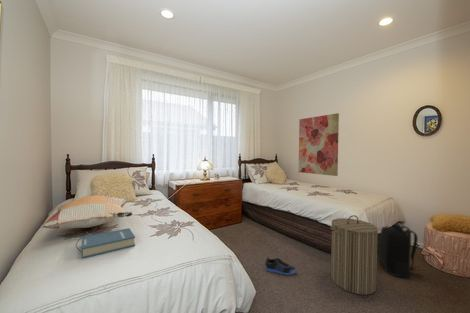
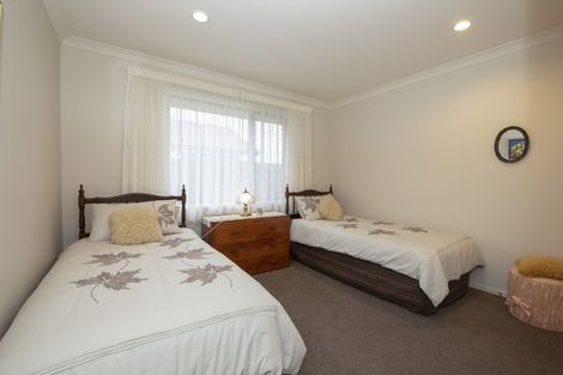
- hardback book [81,227,136,259]
- decorative pillow [39,194,134,230]
- laundry hamper [329,214,379,296]
- sneaker [264,257,297,276]
- backpack [377,223,424,279]
- wall art [298,112,340,177]
